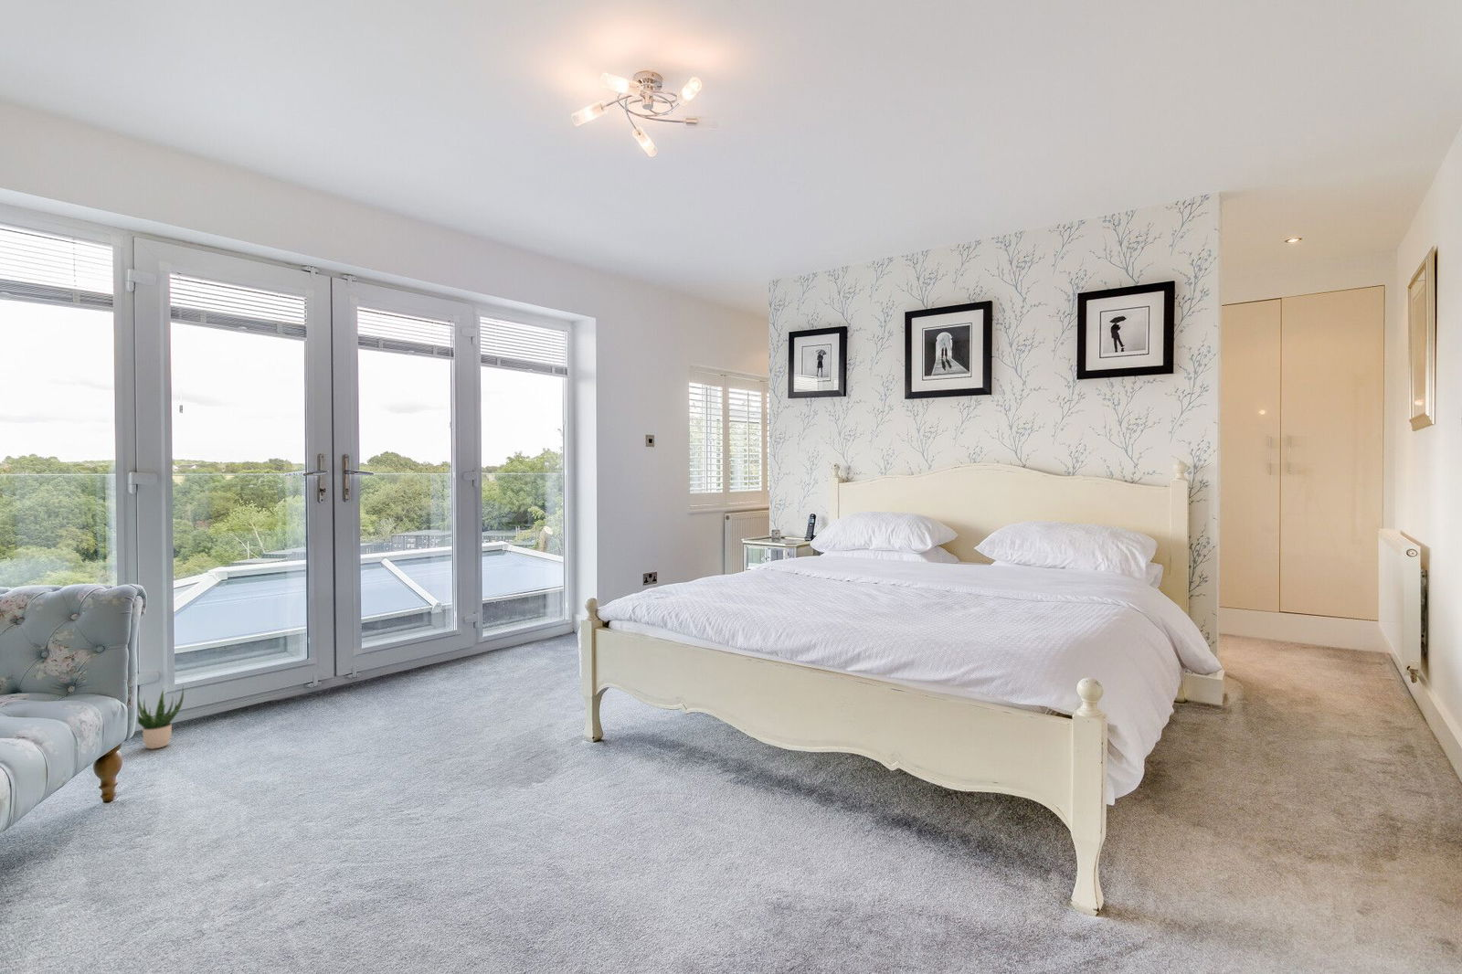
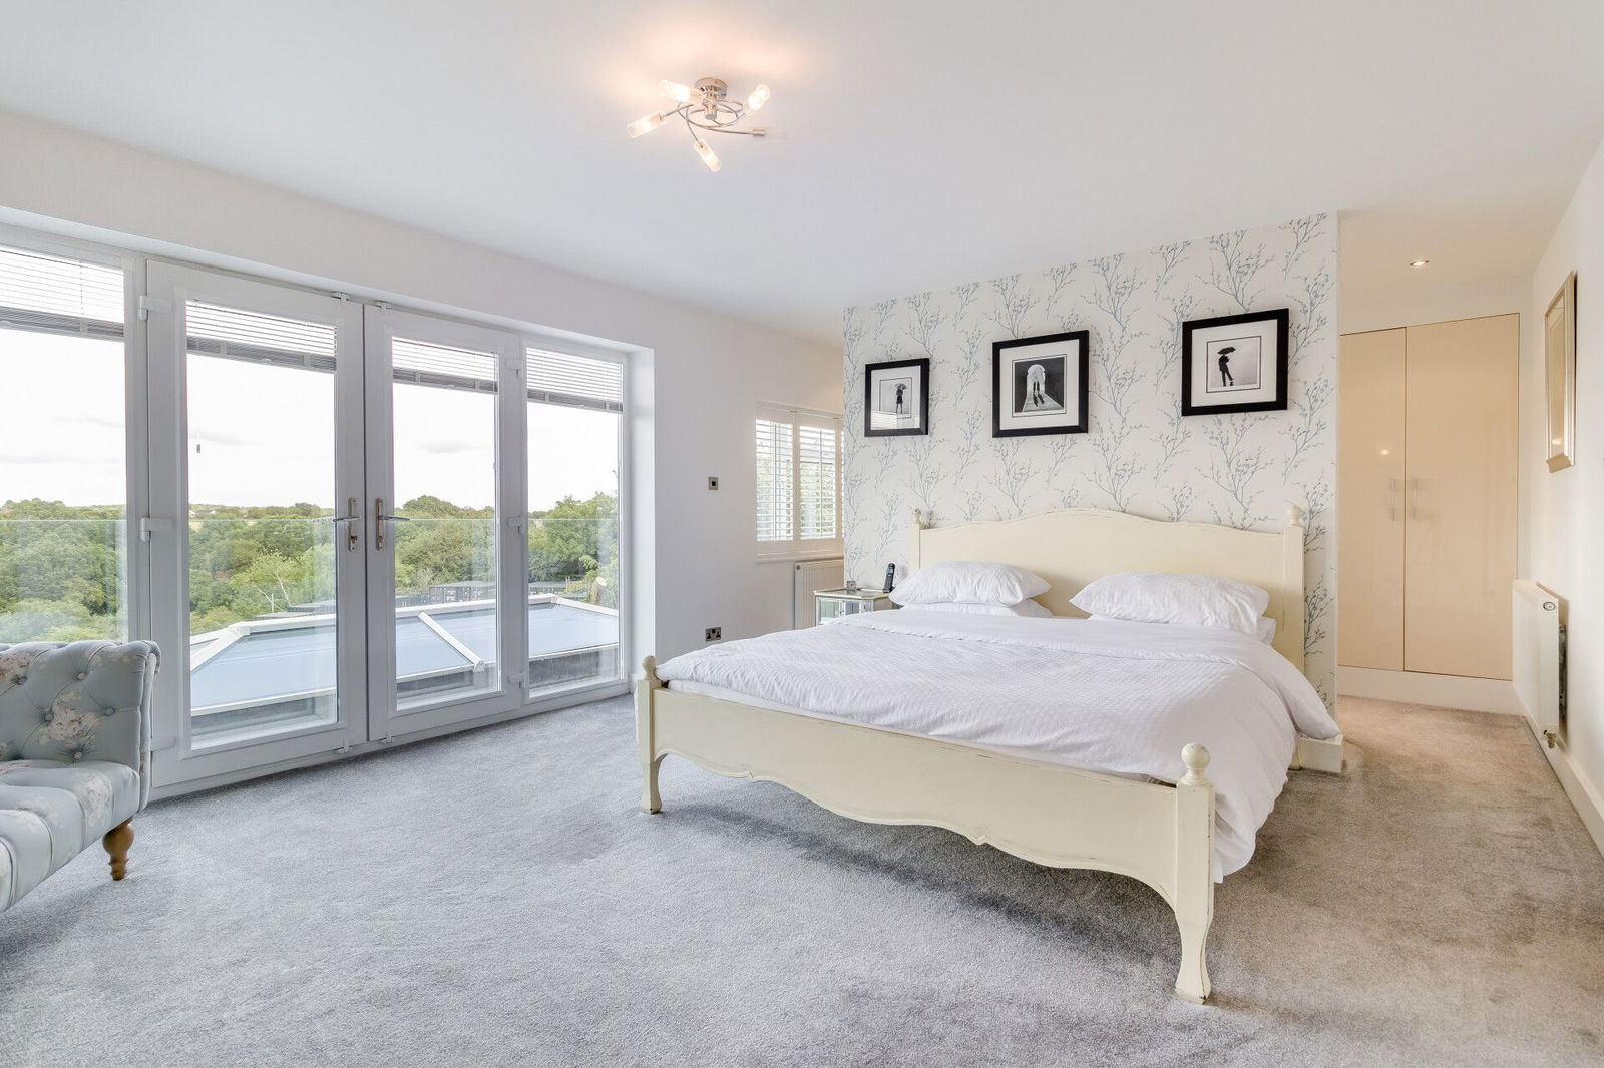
- potted plant [137,686,185,750]
